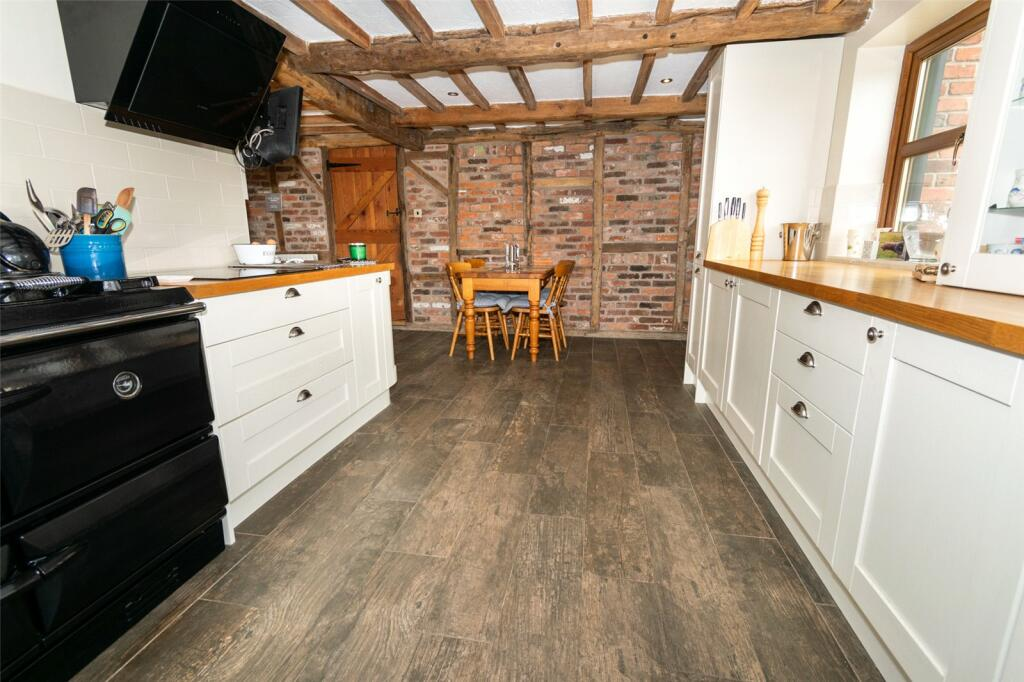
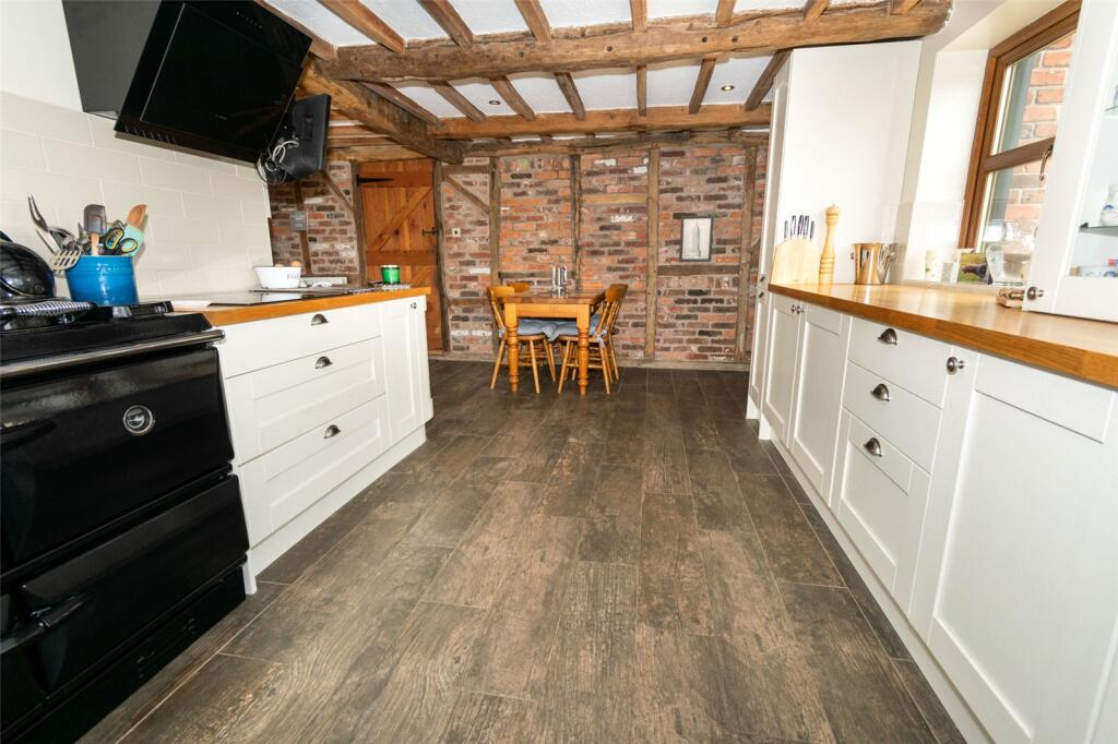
+ wall art [678,215,715,263]
